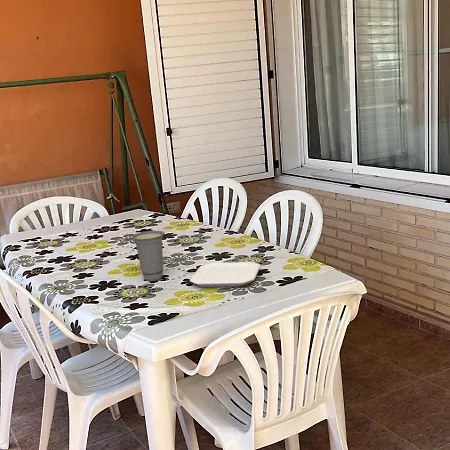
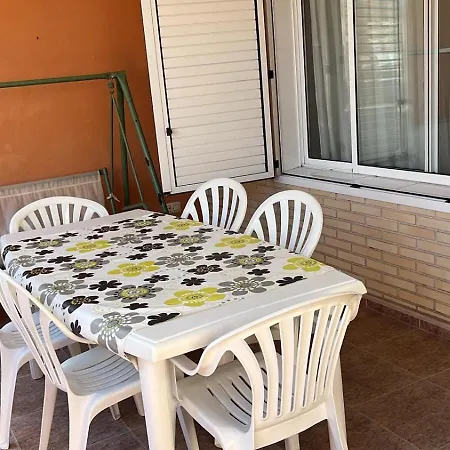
- cup [131,230,166,282]
- plate [189,261,261,288]
